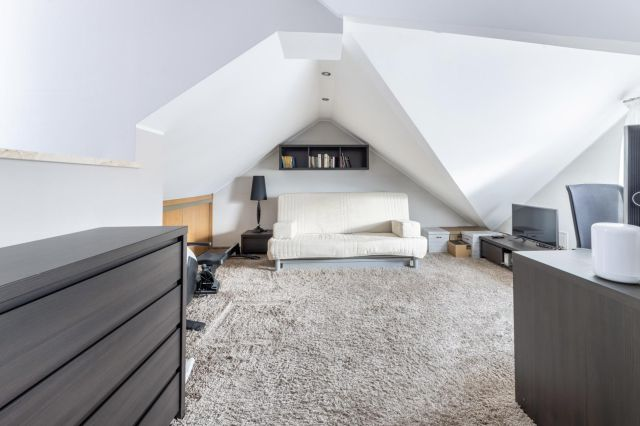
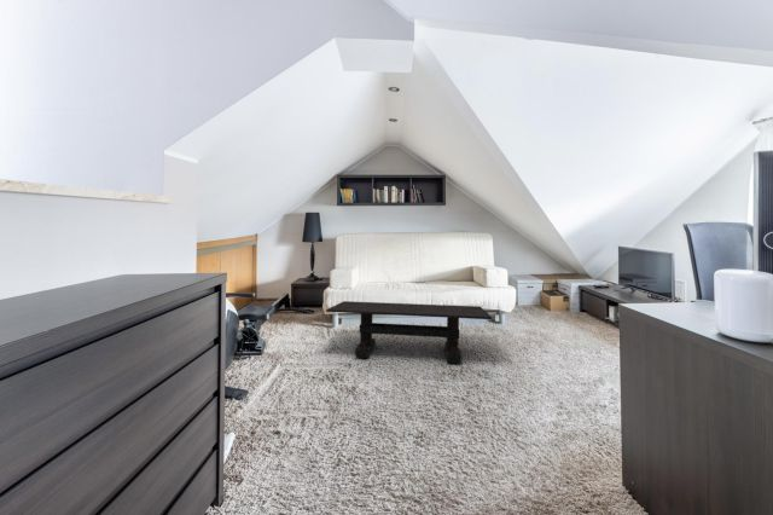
+ coffee table [325,300,493,365]
